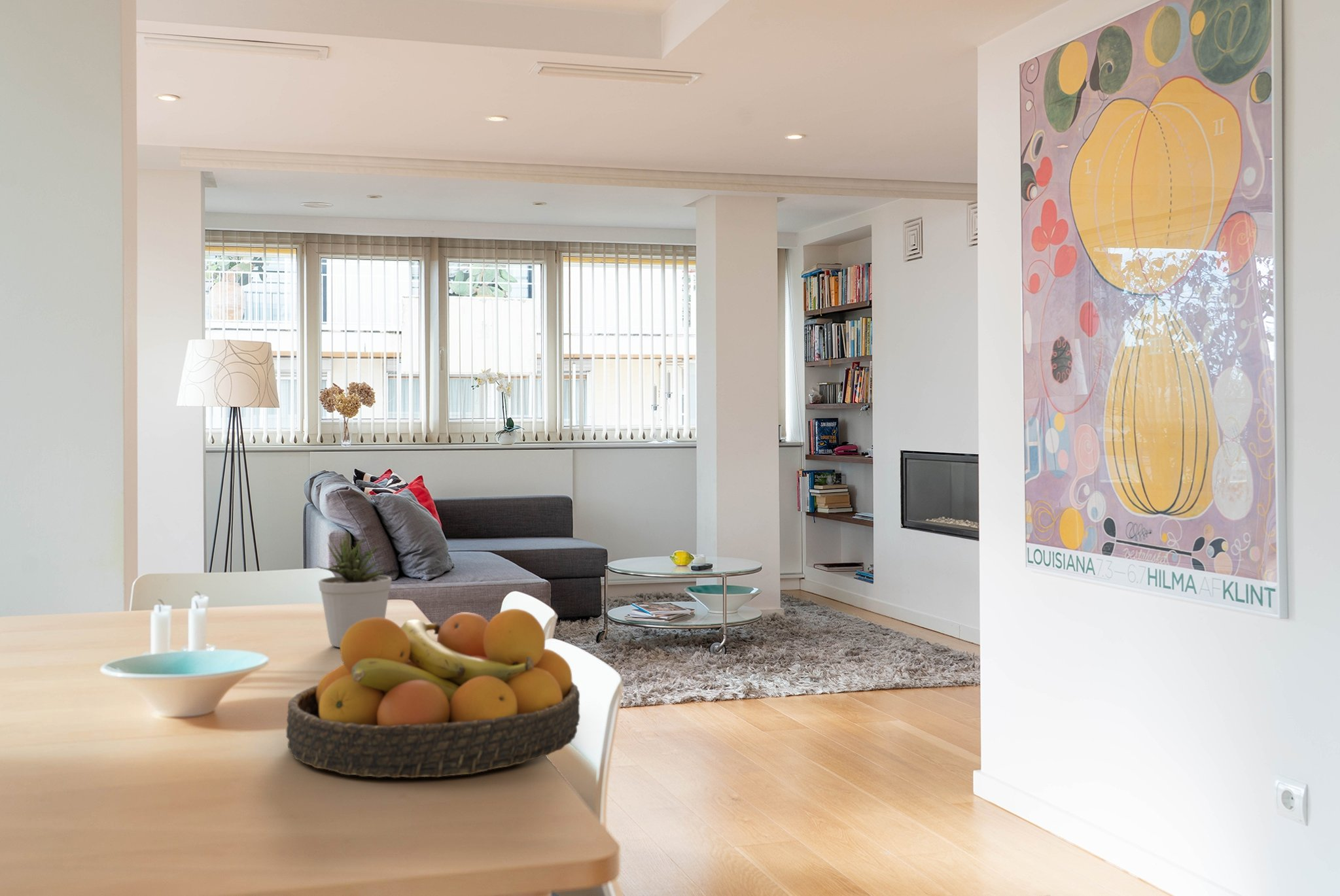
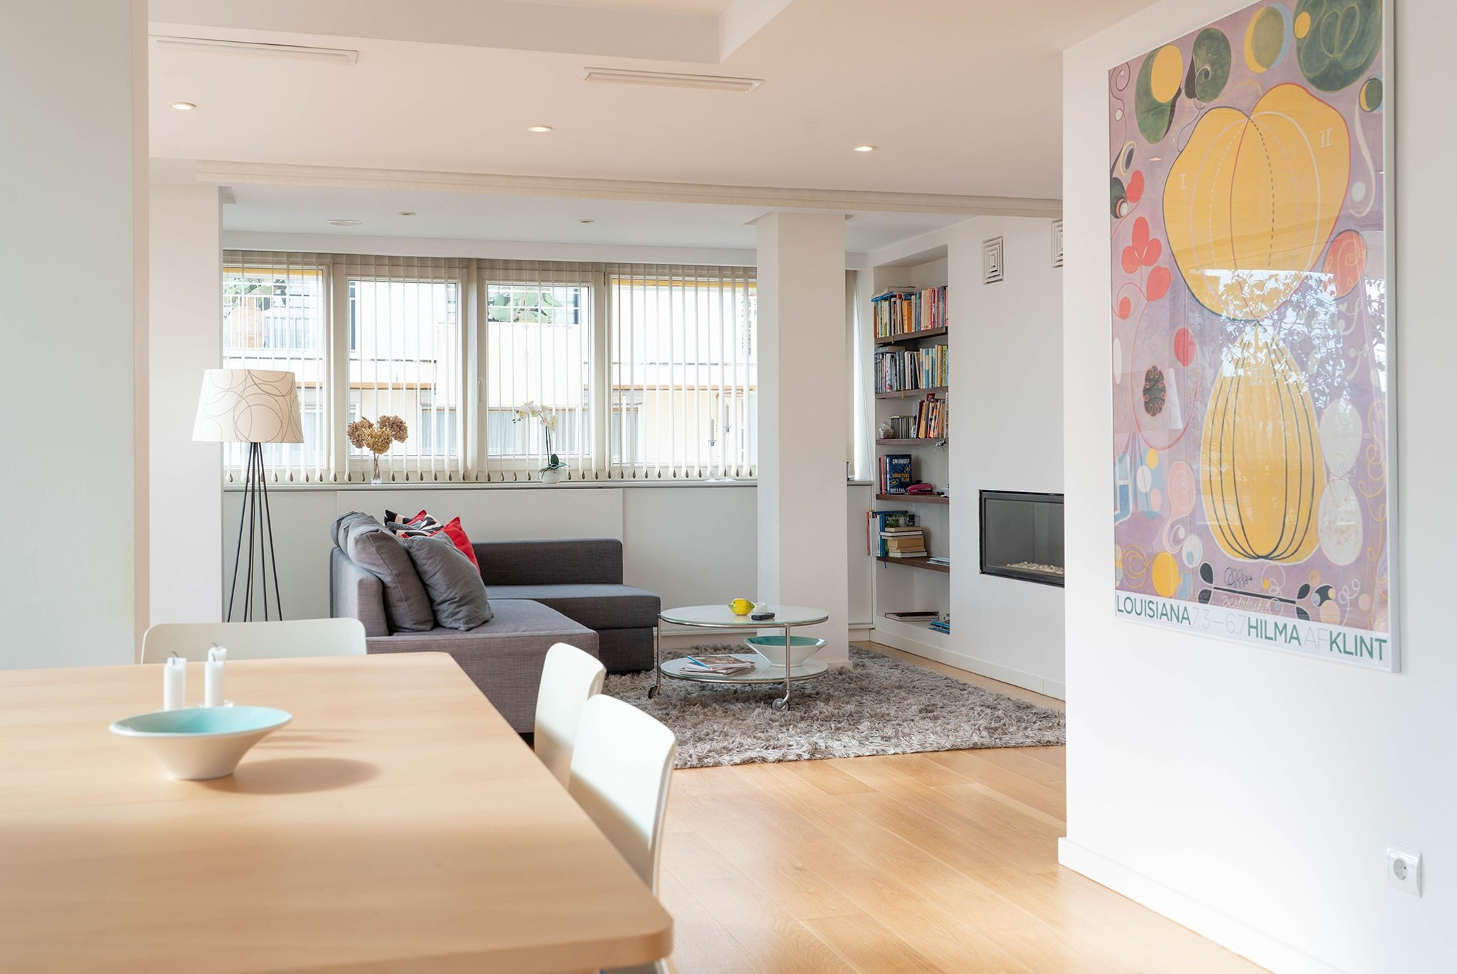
- potted plant [315,530,393,648]
- fruit bowl [286,608,581,778]
